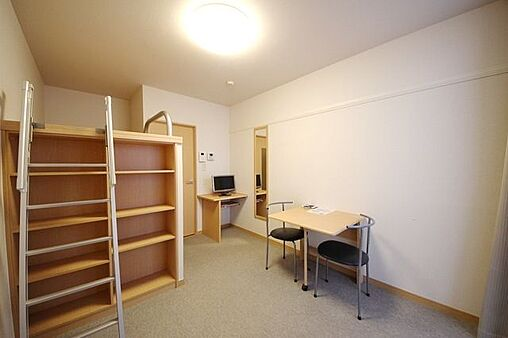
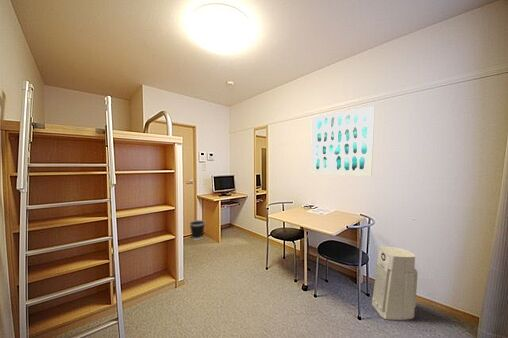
+ wall art [310,105,376,177]
+ air purifier [371,245,418,321]
+ wastebasket [188,219,206,240]
